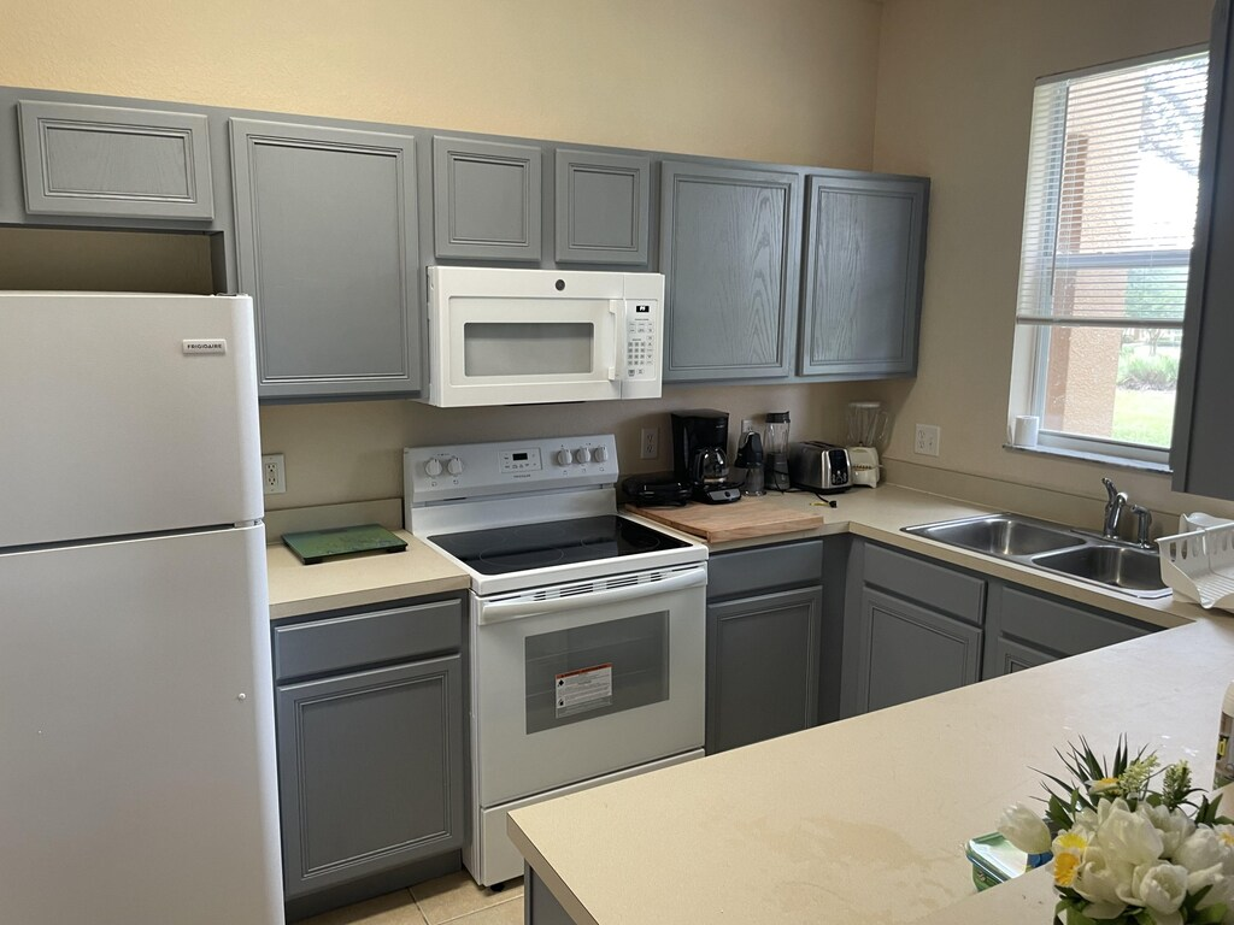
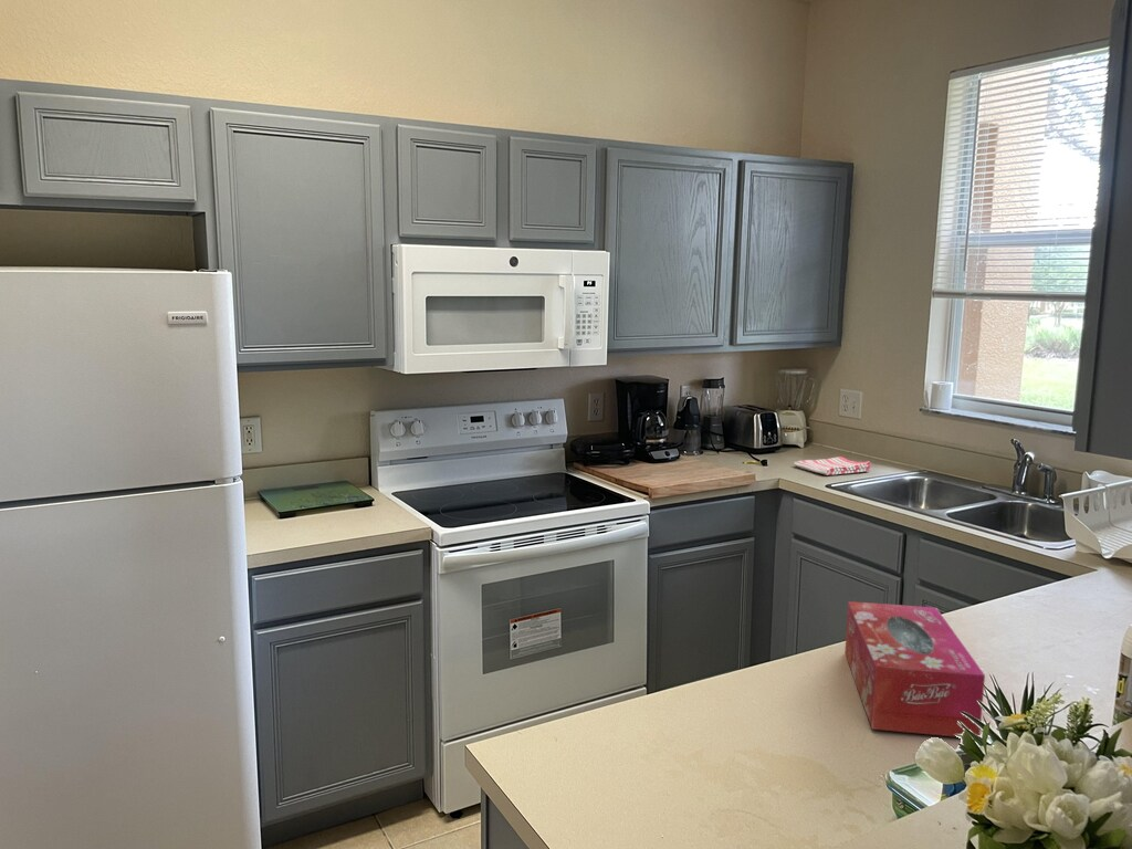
+ dish towel [793,455,872,476]
+ tissue box [843,600,986,738]
